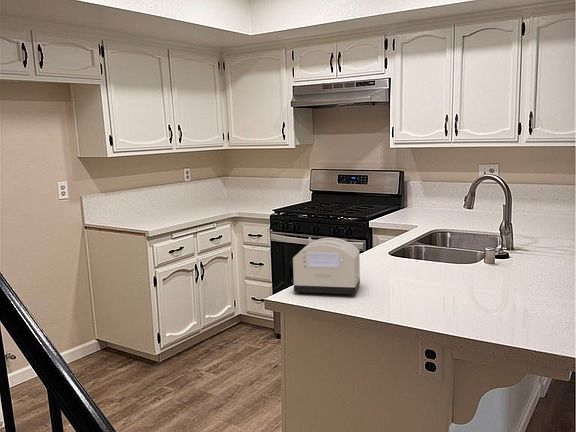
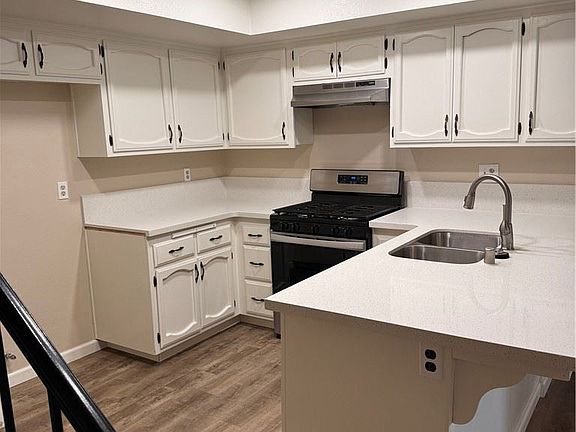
- toaster [290,236,361,296]
